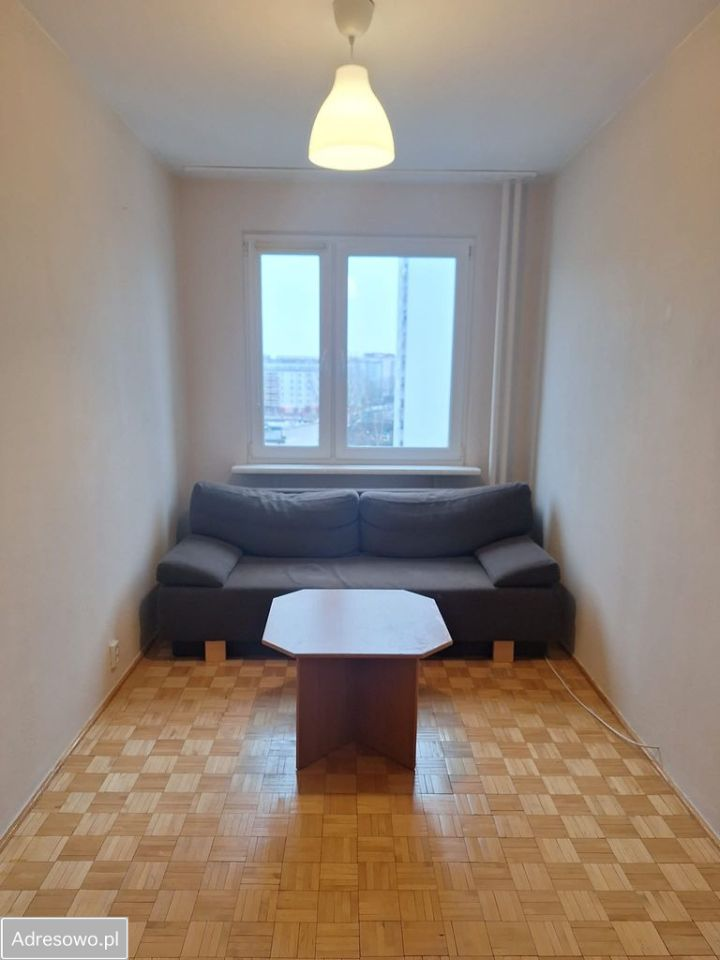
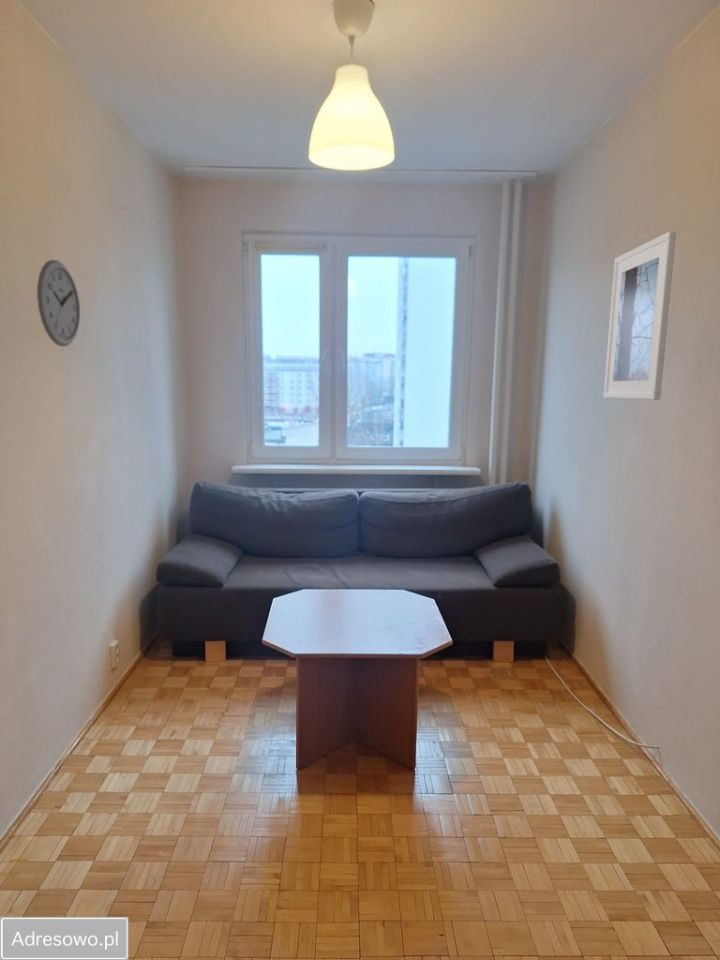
+ wall clock [36,259,81,348]
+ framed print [603,230,677,401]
